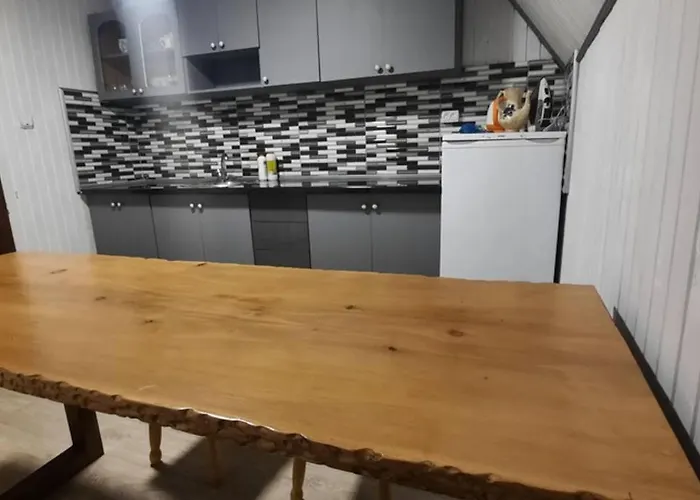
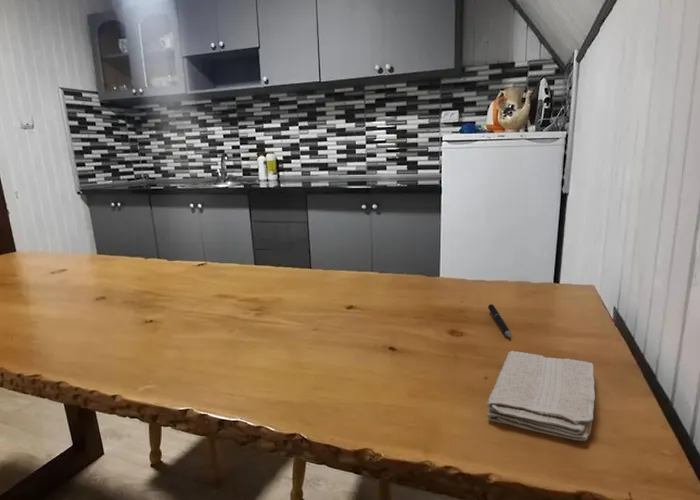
+ pen [487,303,512,338]
+ washcloth [486,350,596,442]
